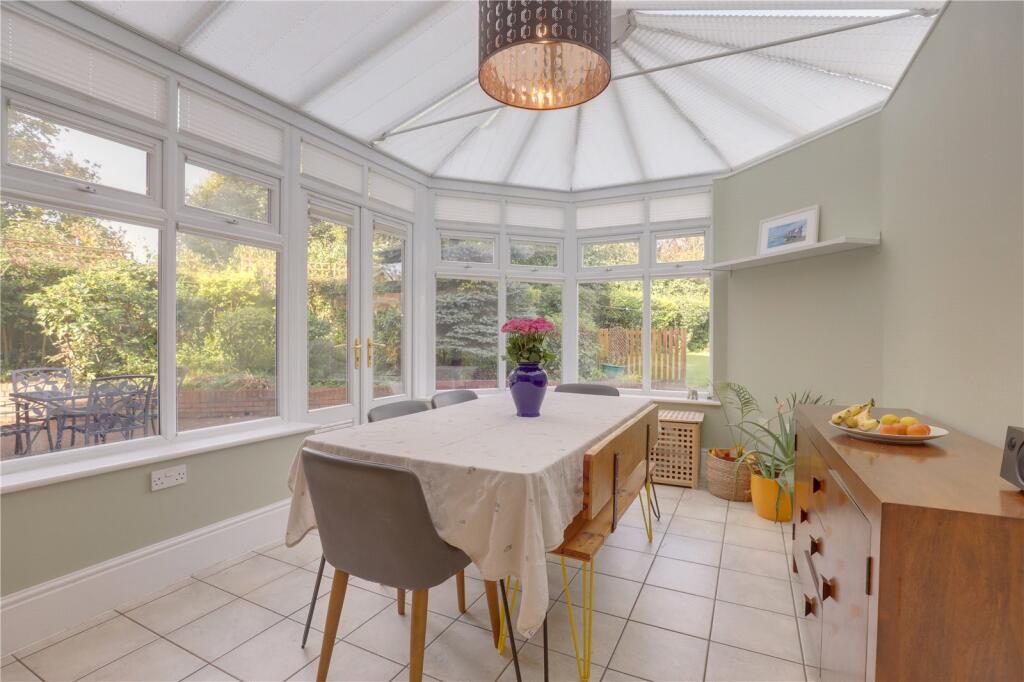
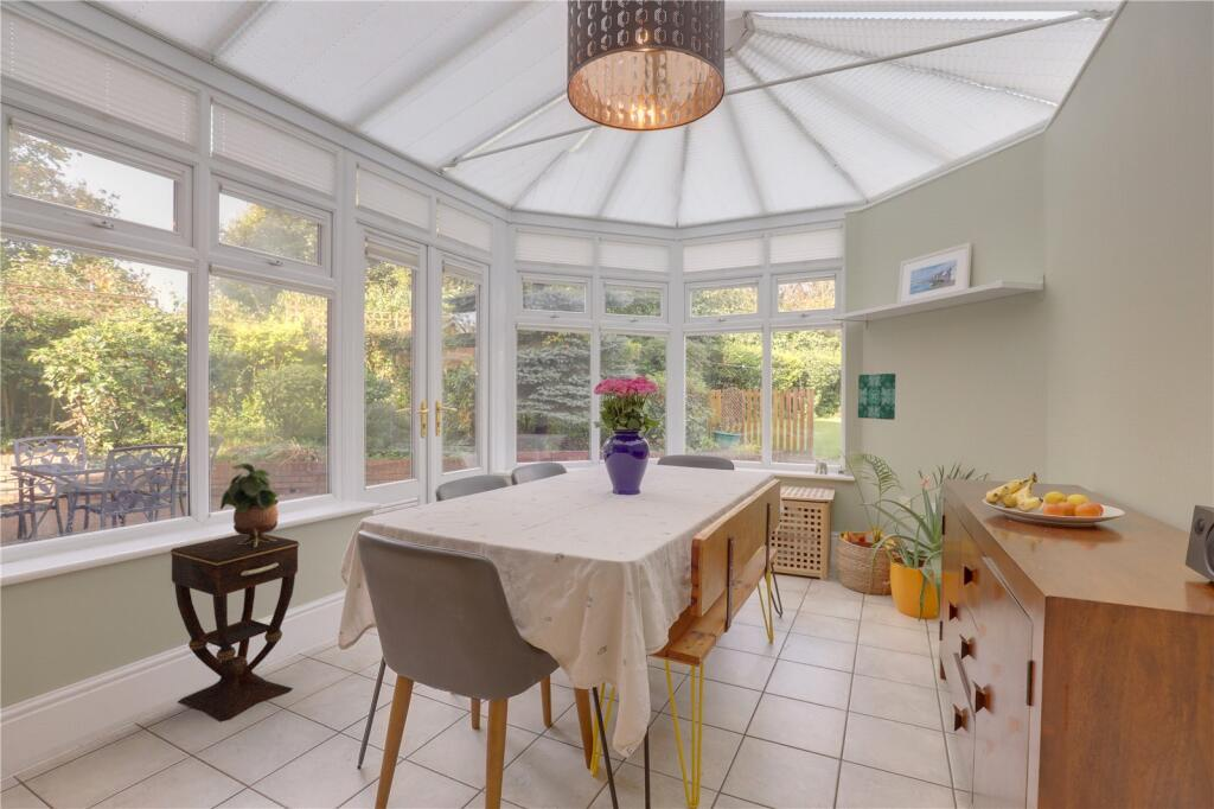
+ wall art [857,372,896,421]
+ side table [168,534,300,724]
+ potted plant [219,463,280,547]
